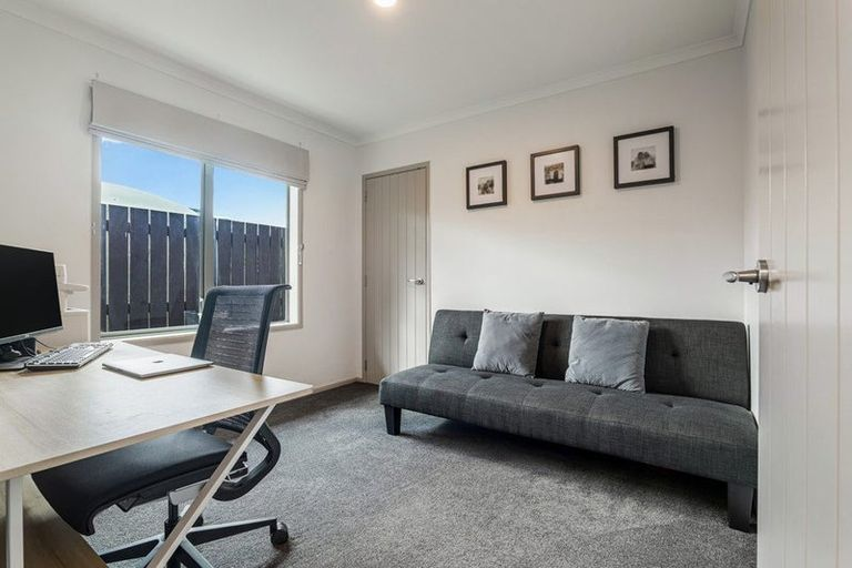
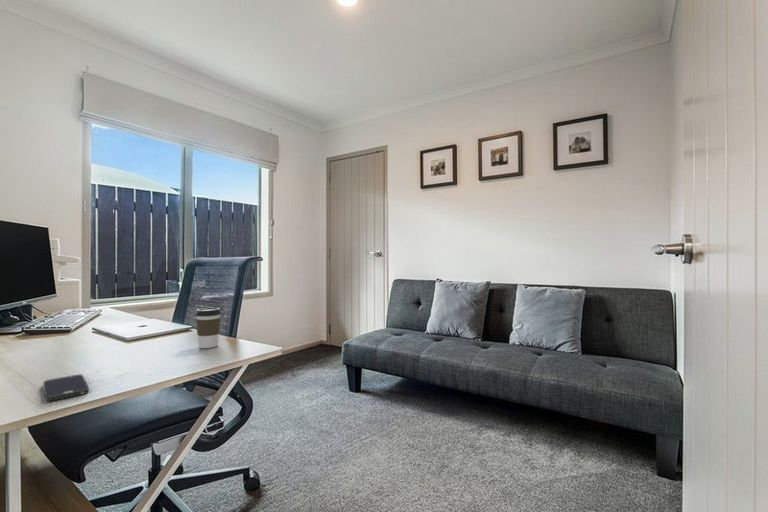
+ smartphone [42,373,90,402]
+ coffee cup [194,307,222,349]
